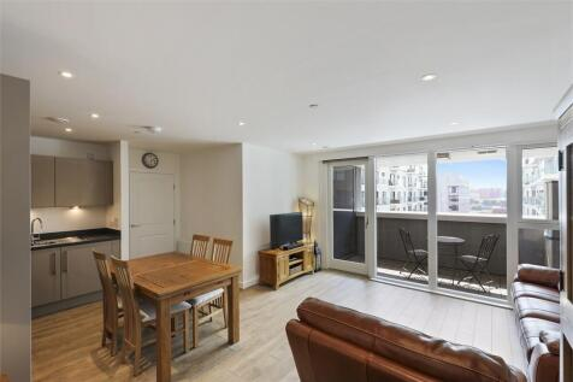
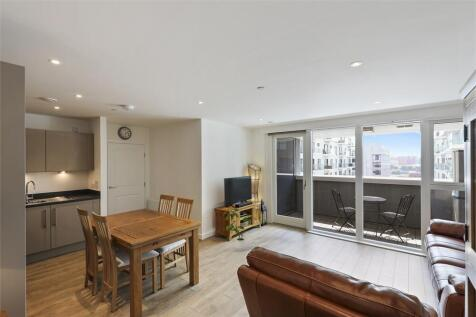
+ house plant [222,207,259,252]
